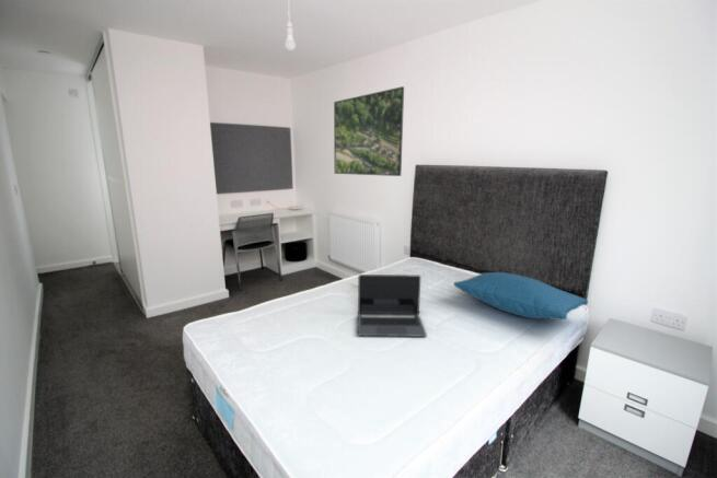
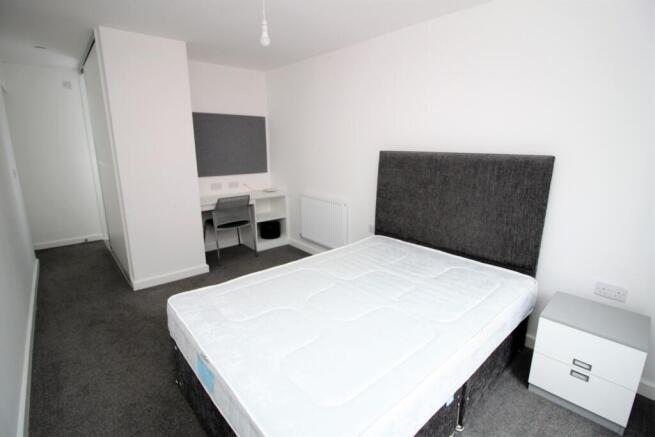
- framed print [333,85,405,177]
- pillow [453,271,589,320]
- laptop [357,273,428,338]
